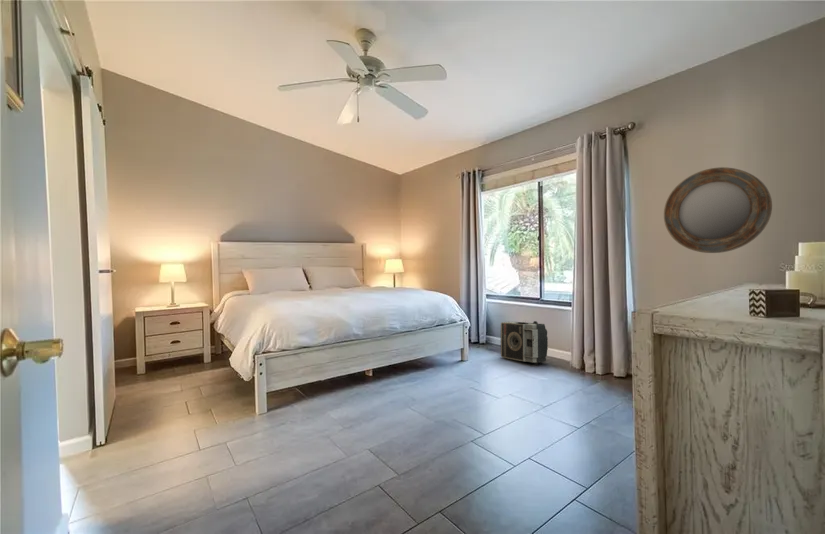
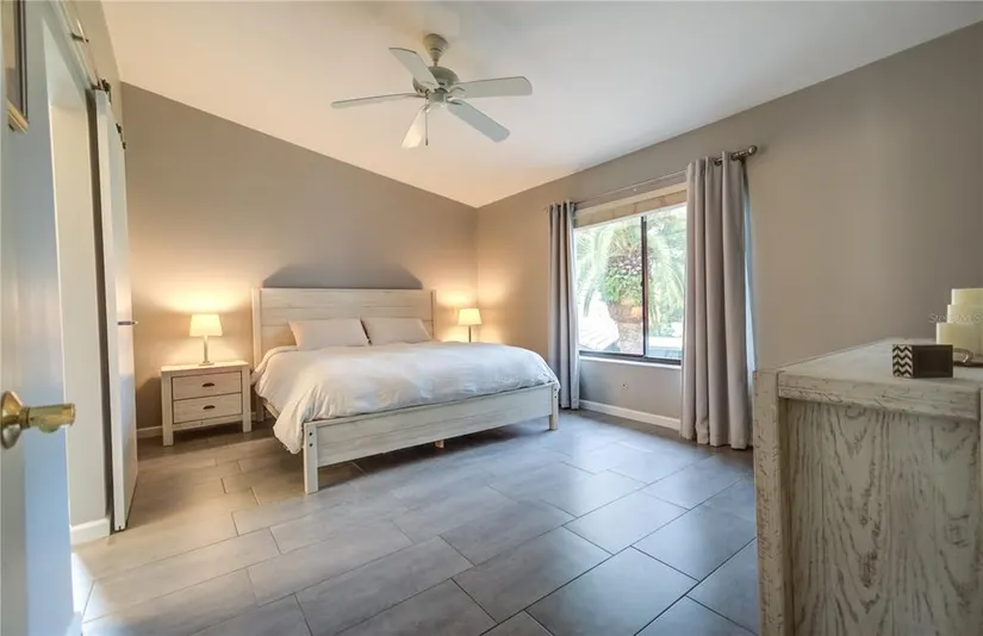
- pouch [499,320,549,366]
- home mirror [663,166,773,254]
